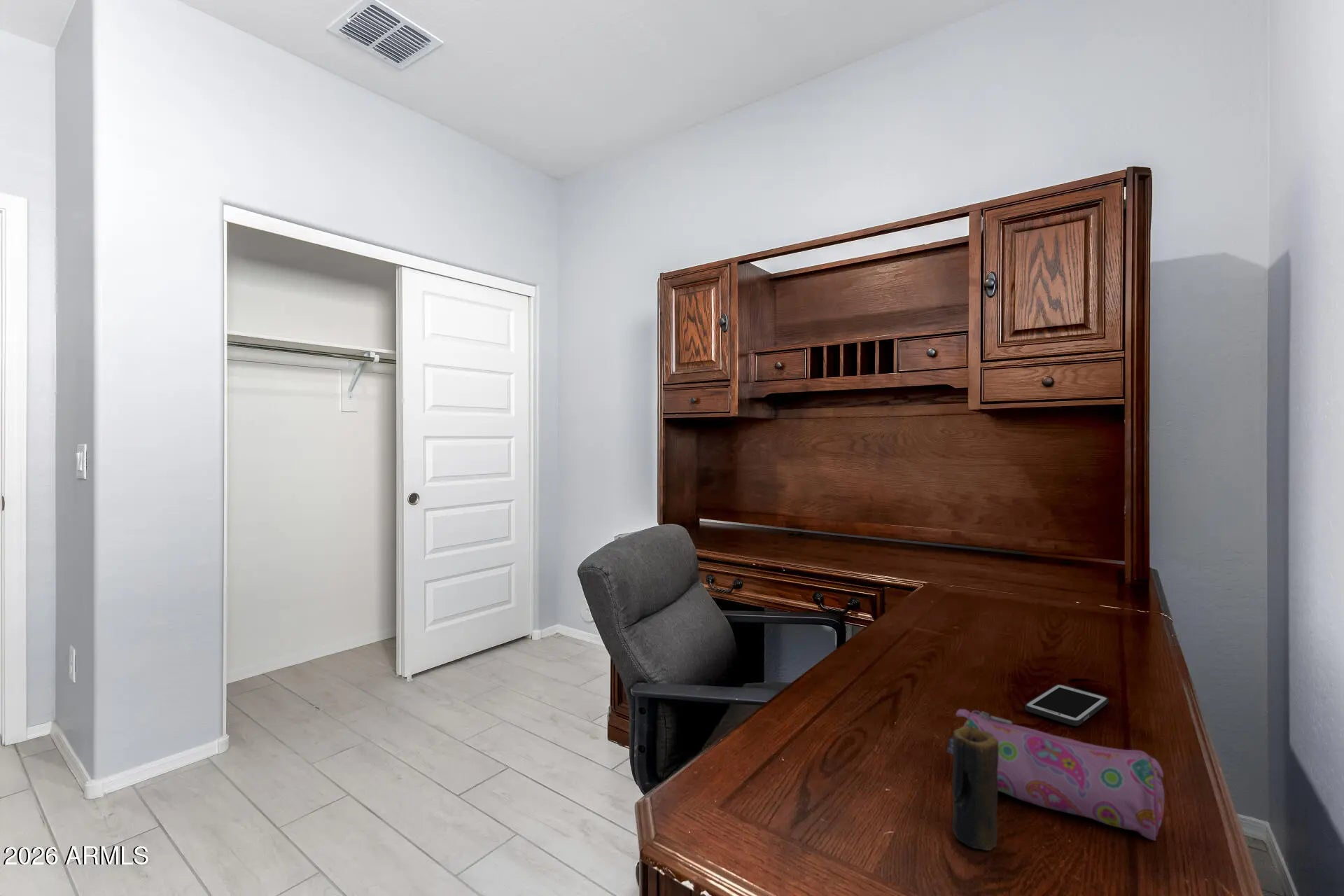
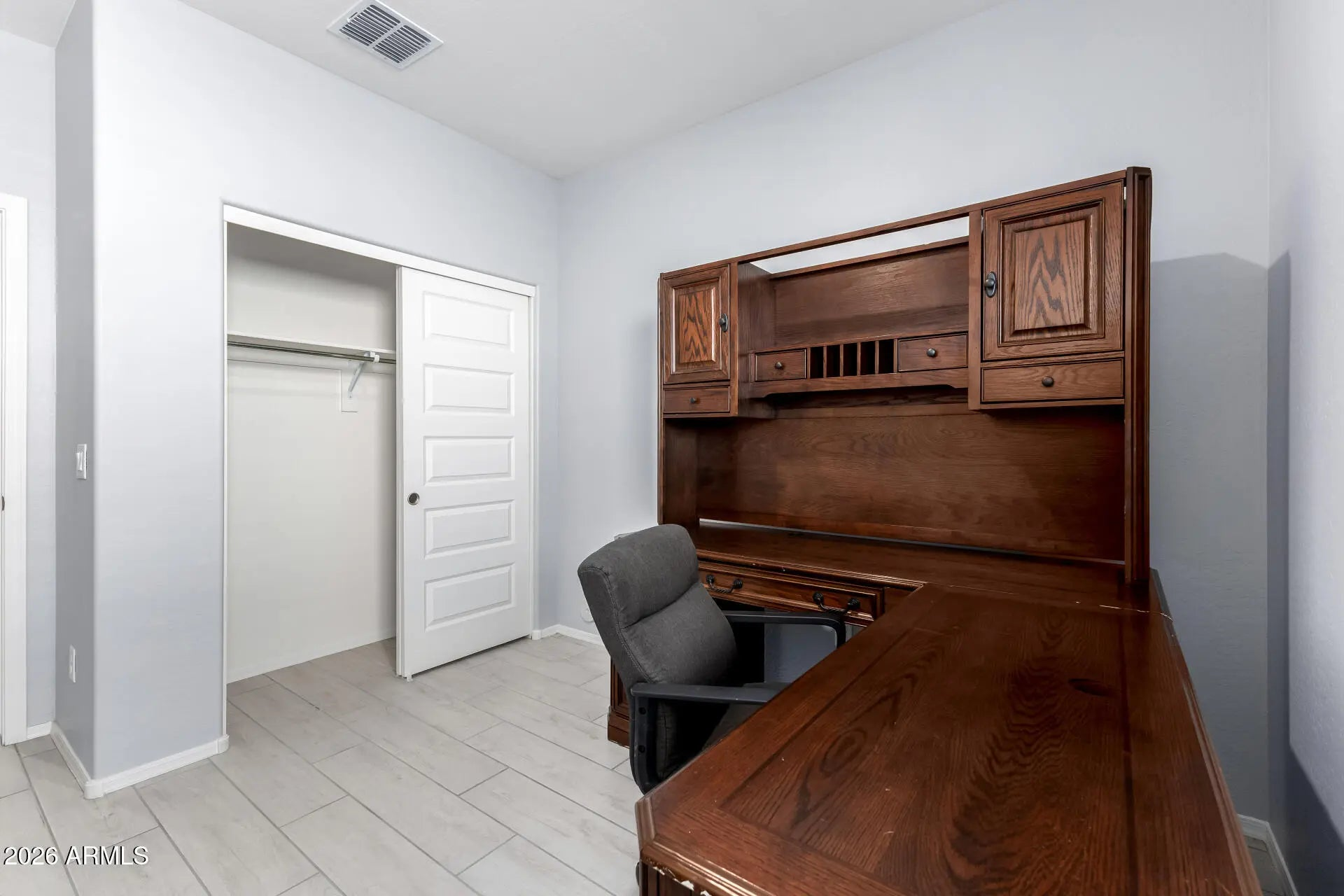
- pencil case [946,708,1165,841]
- cell phone [1024,683,1109,727]
- candle [951,726,999,851]
